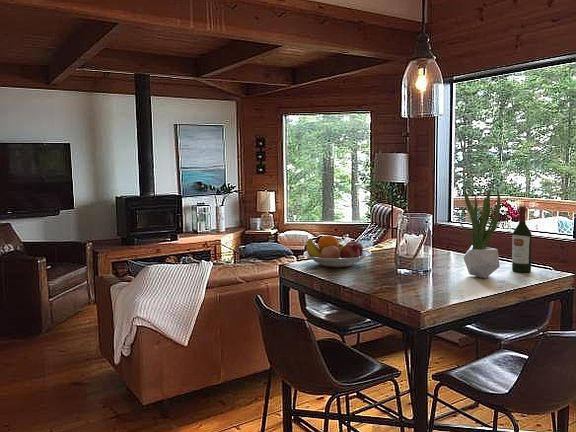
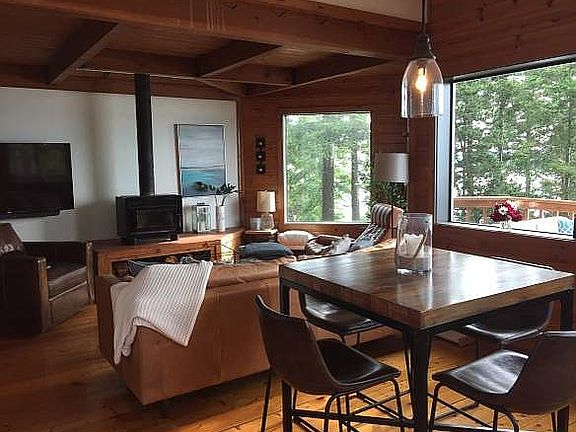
- wine bottle [511,205,533,273]
- fruit bowl [303,235,372,268]
- potted plant [457,188,503,279]
